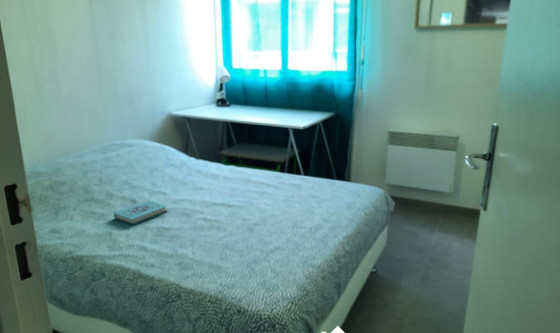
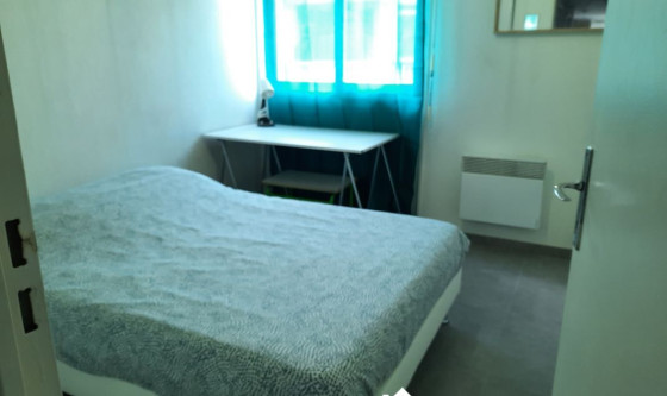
- book [113,199,169,226]
